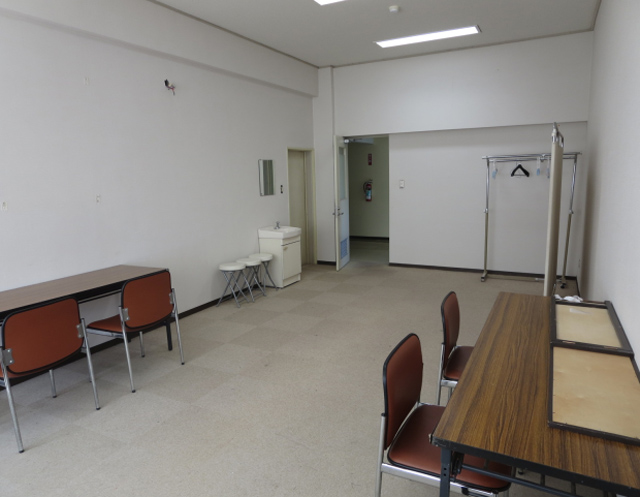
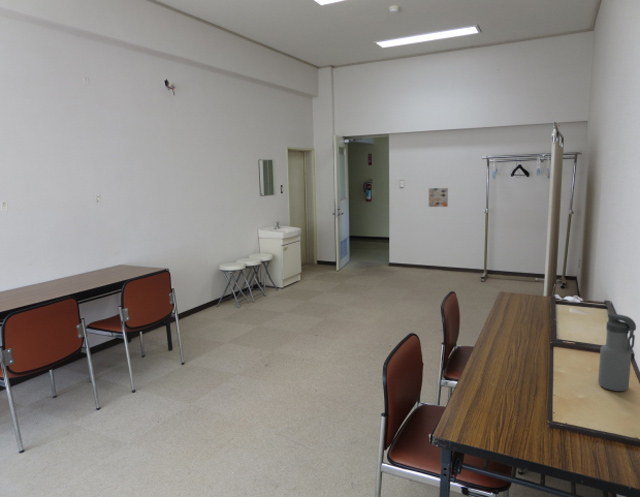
+ wall art [428,187,449,208]
+ water bottle [597,312,637,392]
